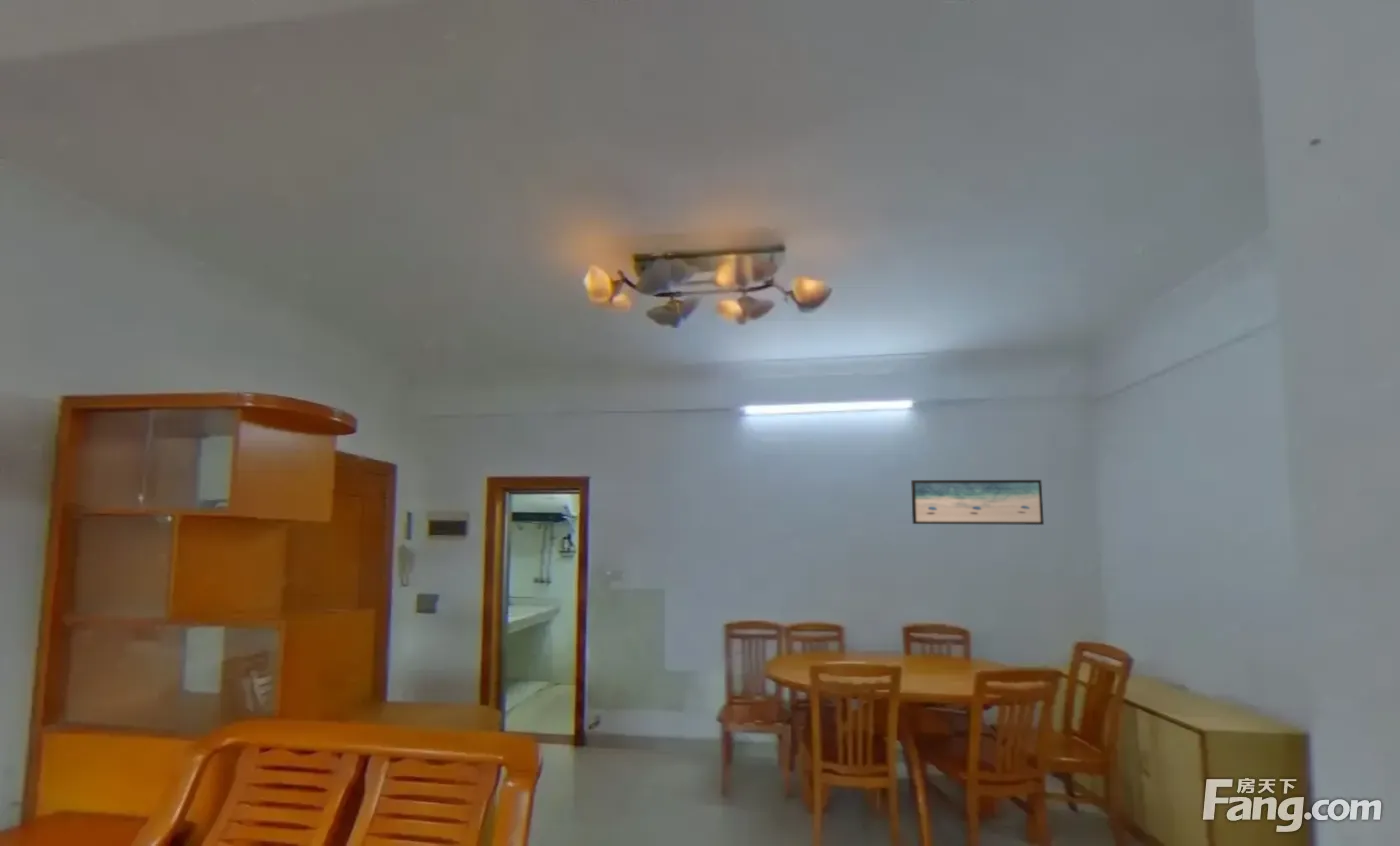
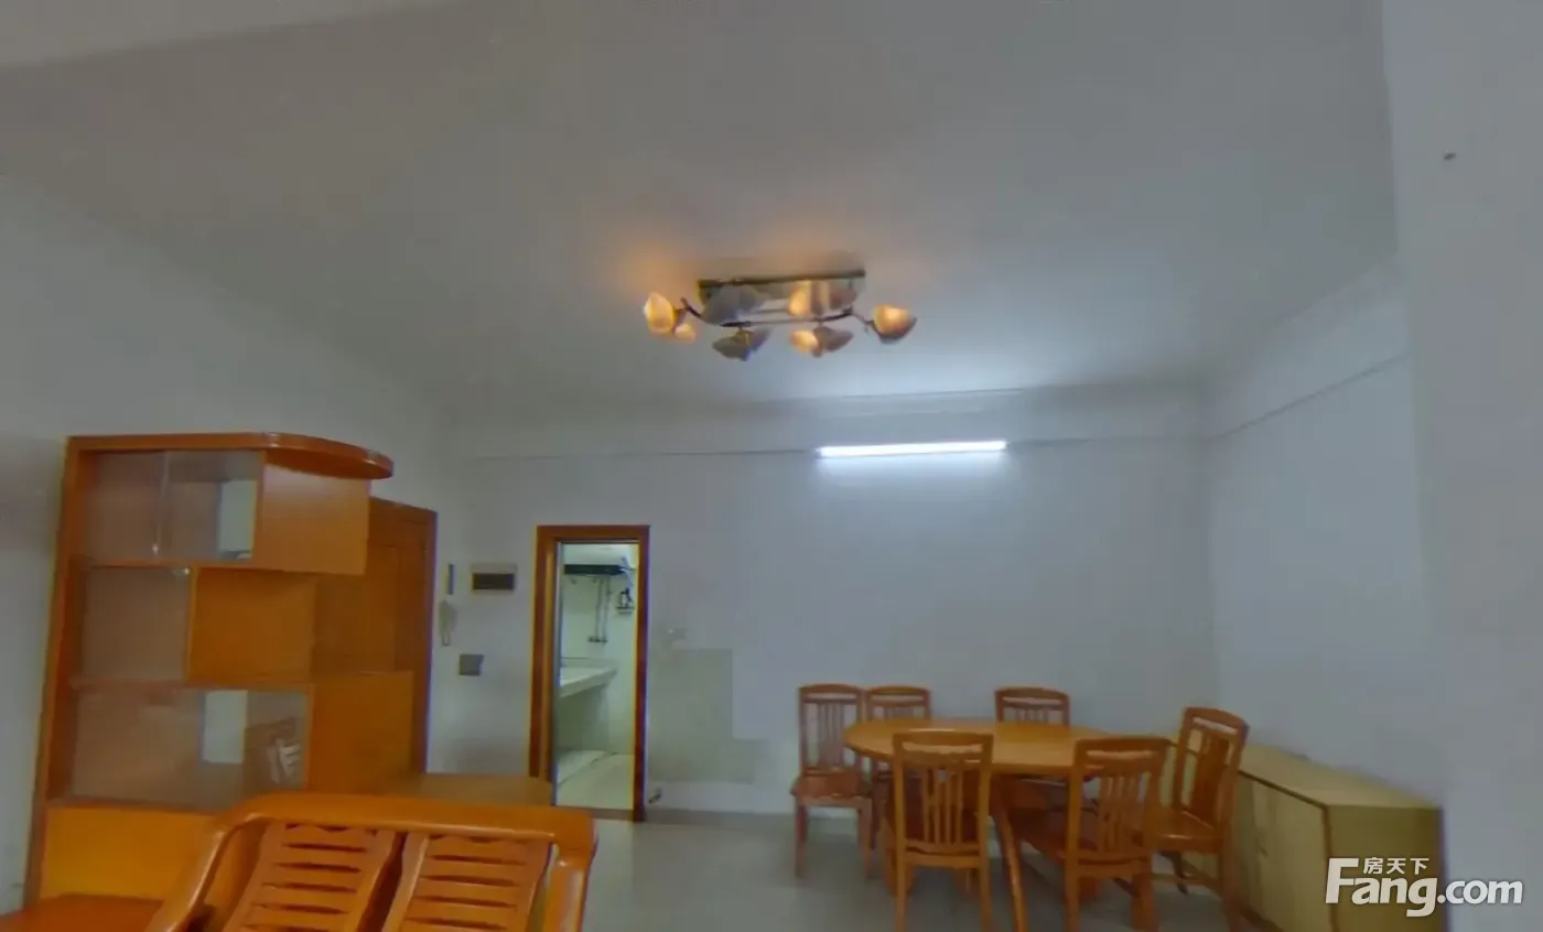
- wall art [910,479,1045,526]
